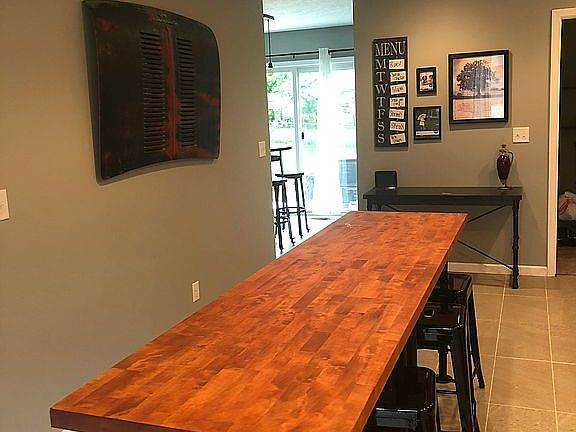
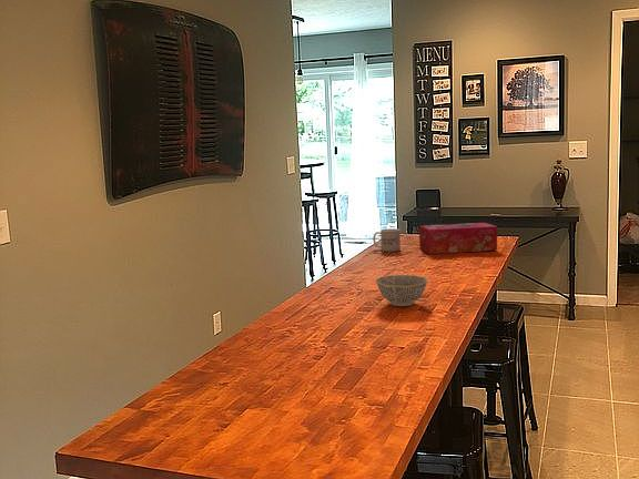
+ mug [372,227,402,253]
+ bowl [374,274,429,307]
+ tissue box [418,222,498,255]
